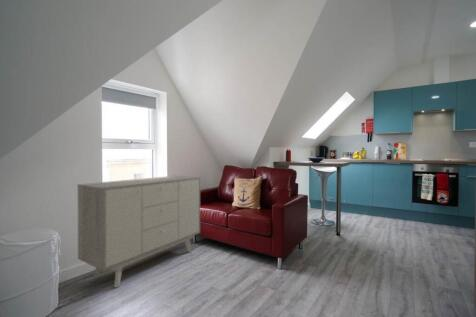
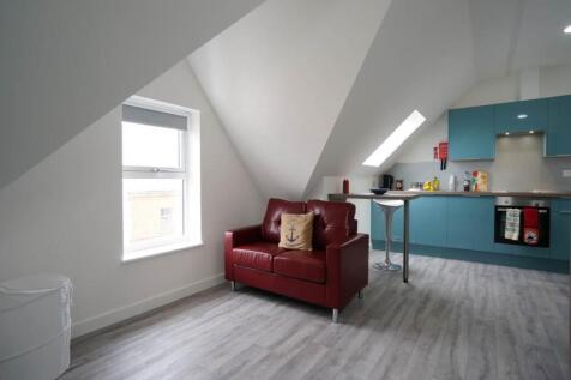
- sideboard [77,175,201,288]
